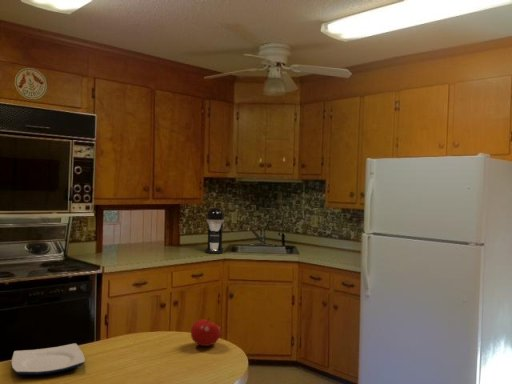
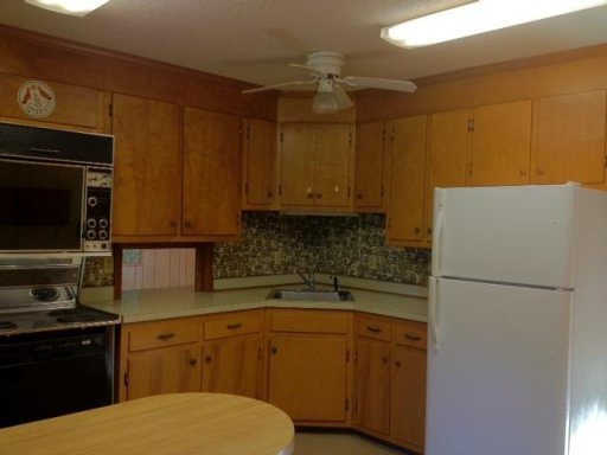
- fruit [190,317,222,347]
- coffee maker [204,206,225,255]
- plate [11,342,86,376]
